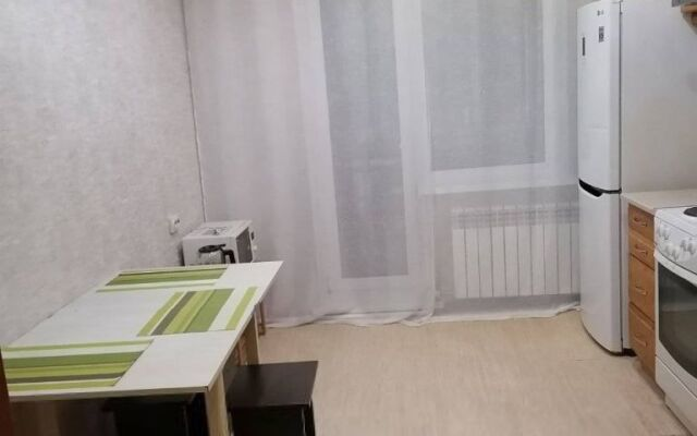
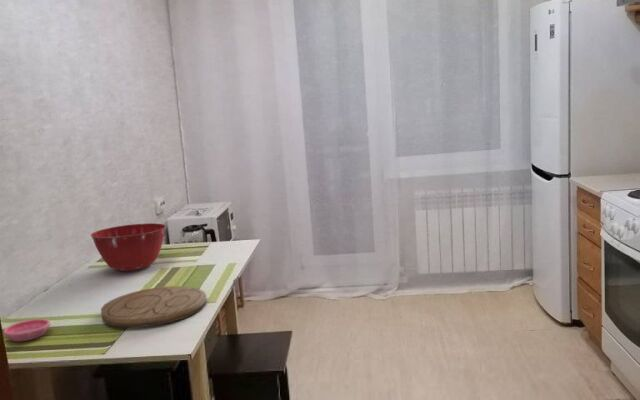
+ cutting board [100,285,208,328]
+ mixing bowl [90,222,167,272]
+ saucer [3,318,51,342]
